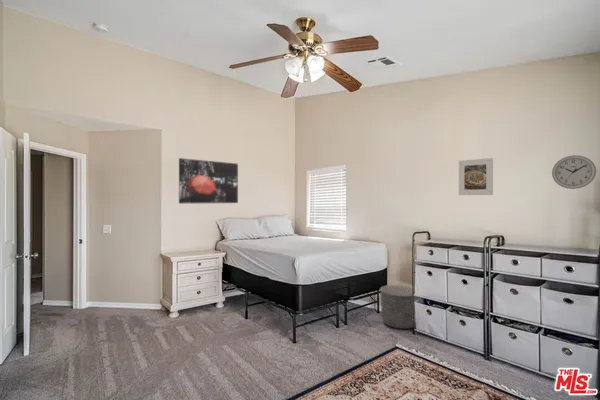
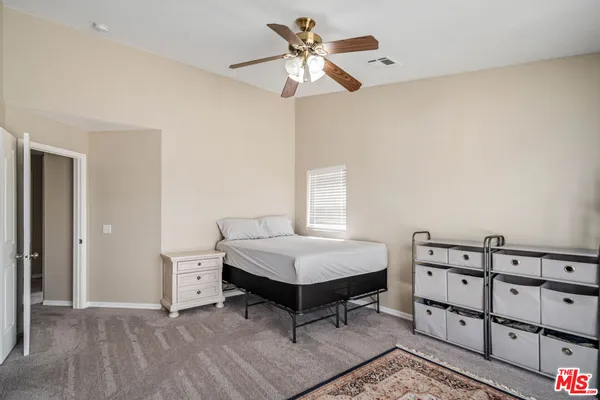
- planter [379,284,419,330]
- wall clock [551,154,597,190]
- wall art [178,157,239,205]
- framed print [458,157,494,196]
